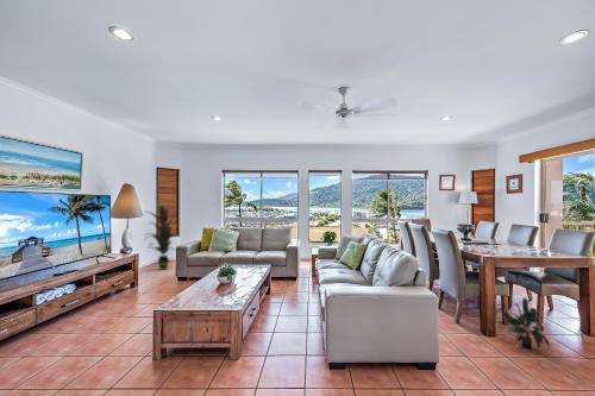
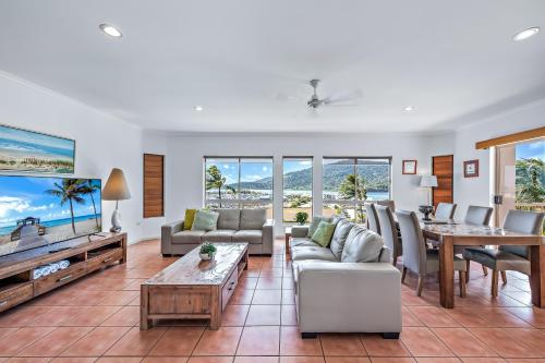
- indoor plant [142,205,181,271]
- potted plant [502,296,551,350]
